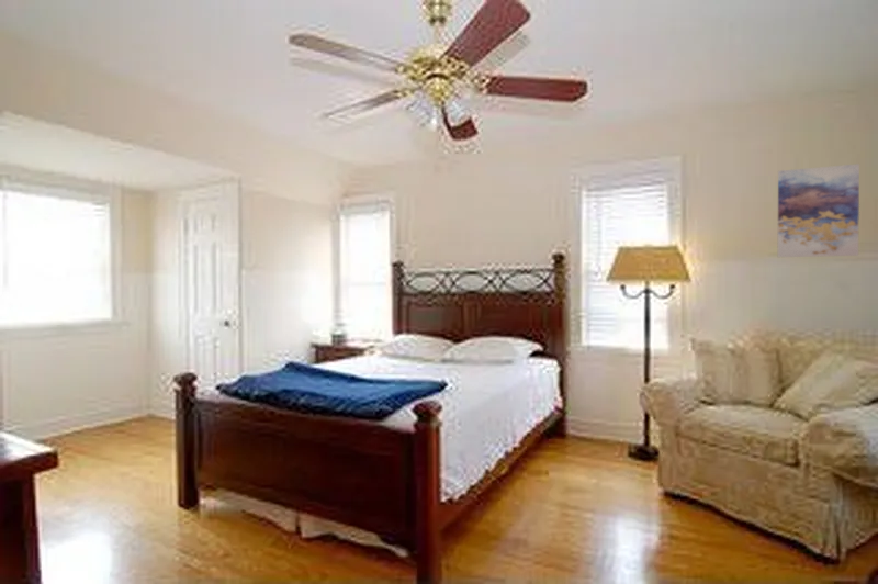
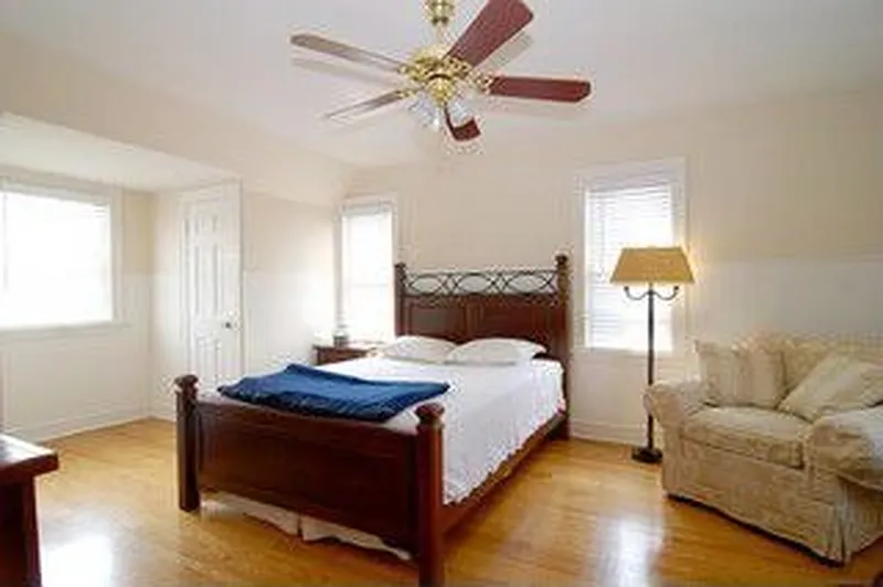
- wall art [777,162,860,258]
